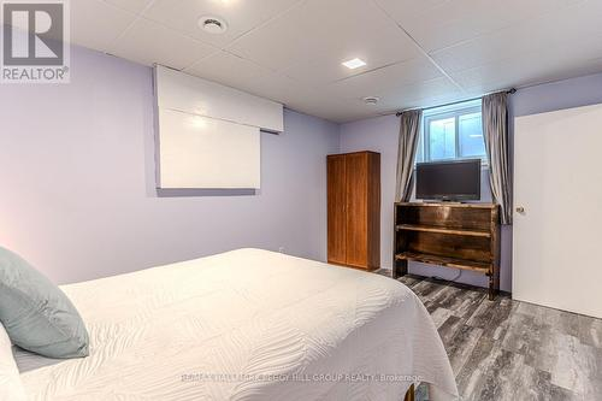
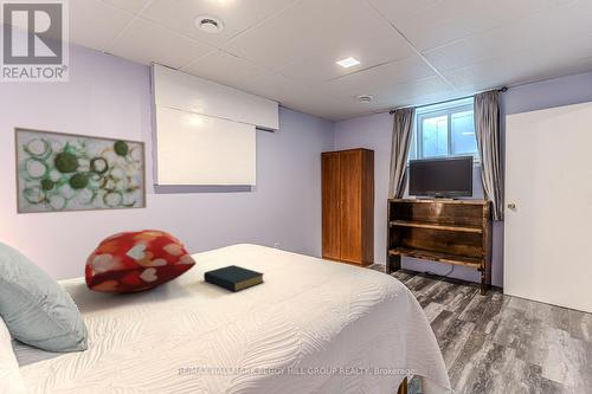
+ decorative pillow [84,228,198,293]
+ hardback book [202,264,265,292]
+ wall art [13,125,148,215]
